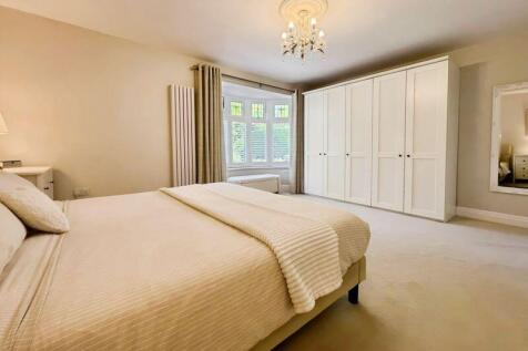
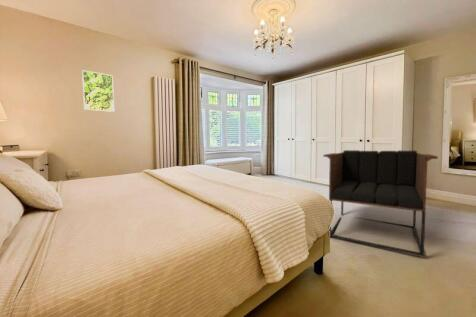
+ armchair [322,149,439,258]
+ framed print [81,69,115,113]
